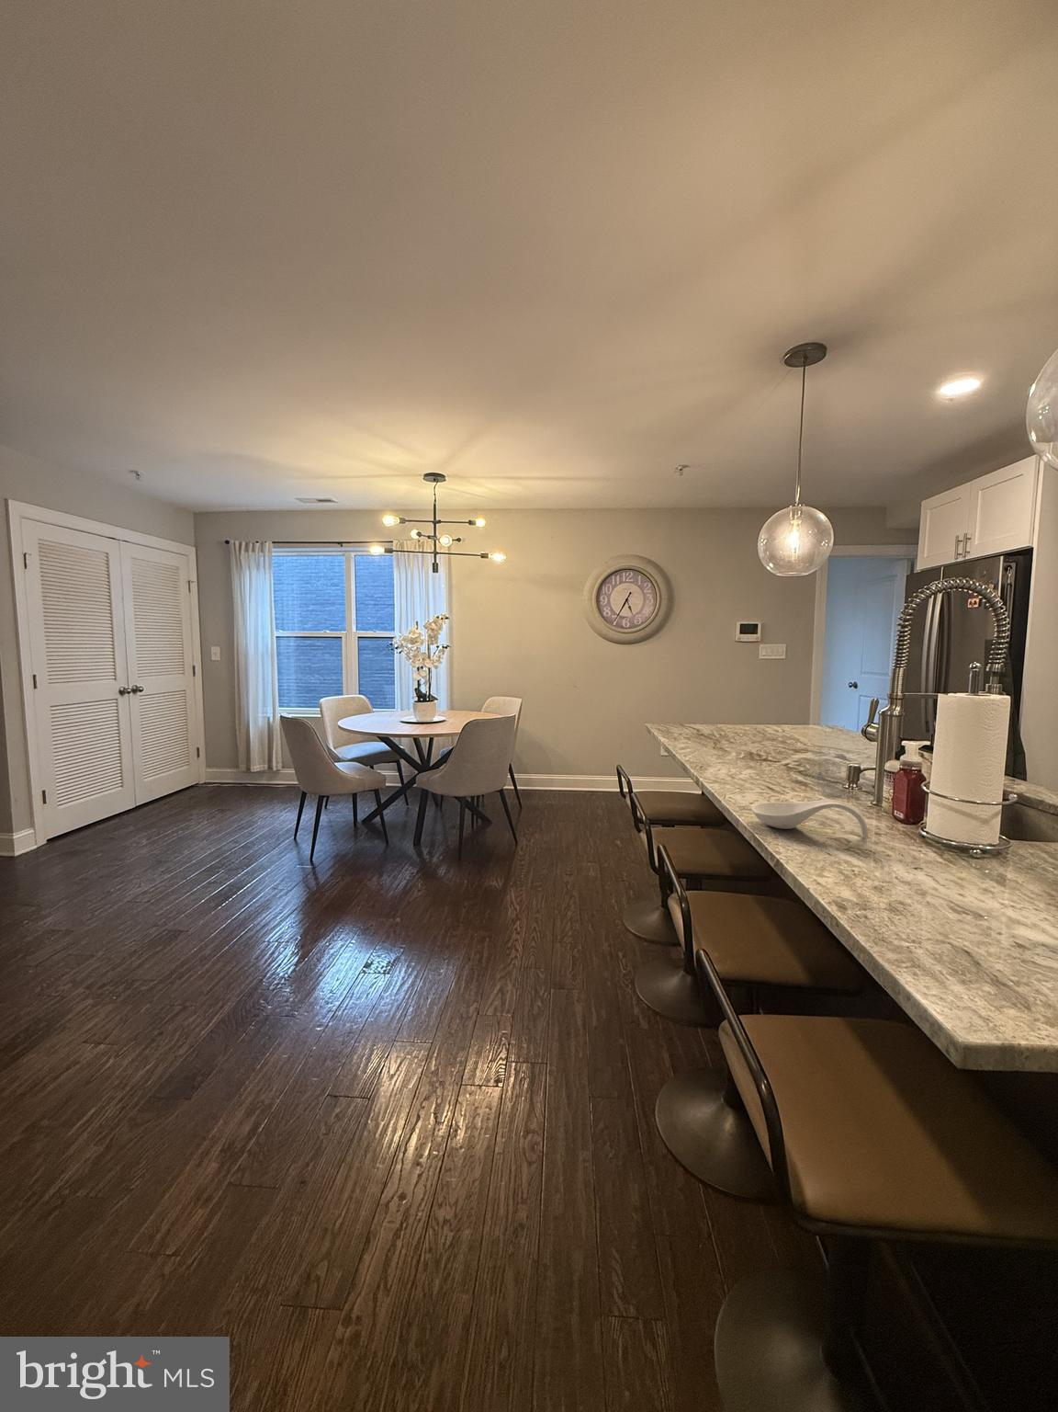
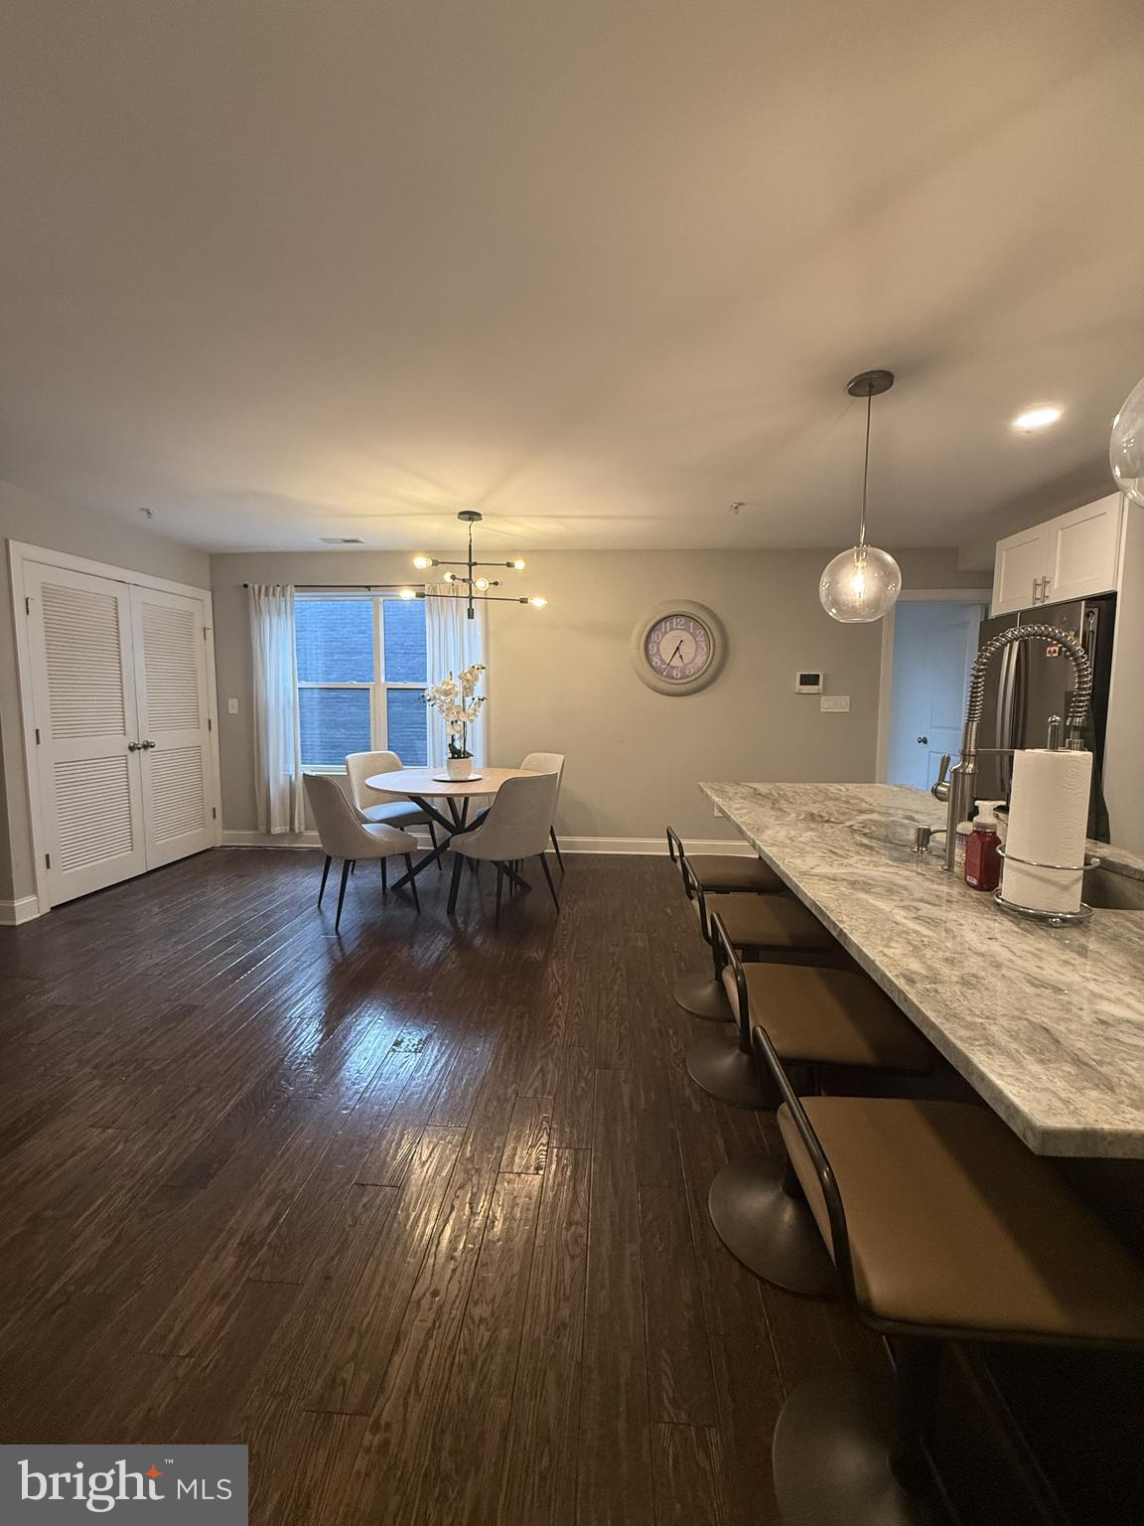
- spoon rest [751,799,869,839]
